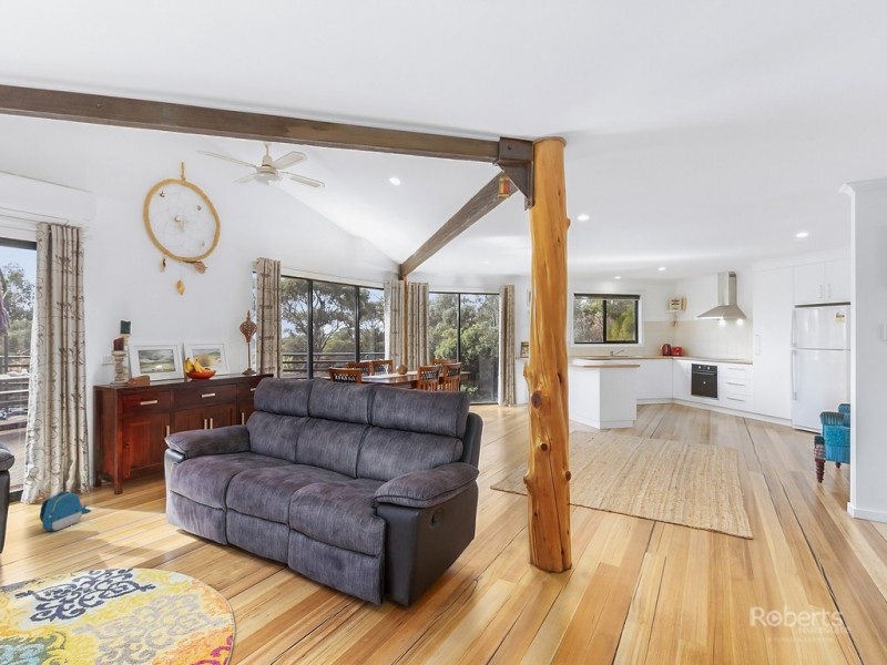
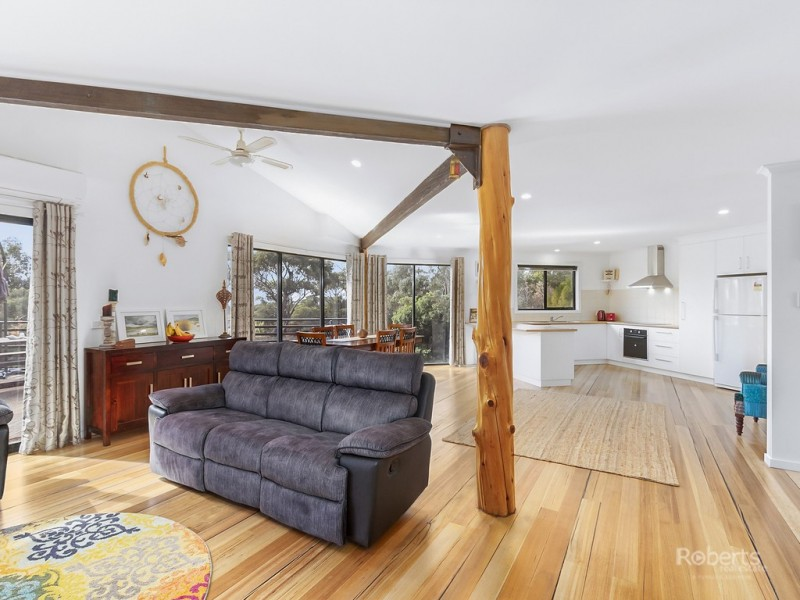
- backpack [39,490,92,532]
